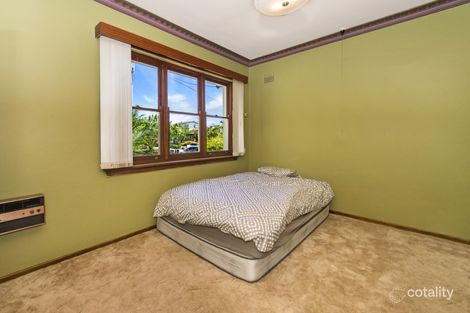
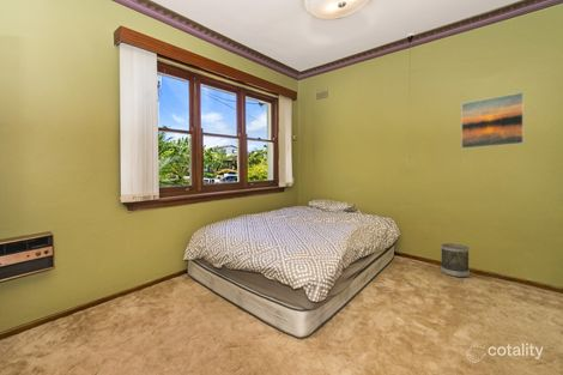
+ wastebasket [440,242,471,278]
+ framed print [460,91,525,150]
